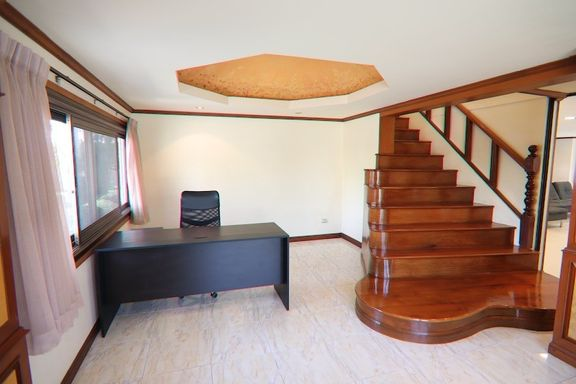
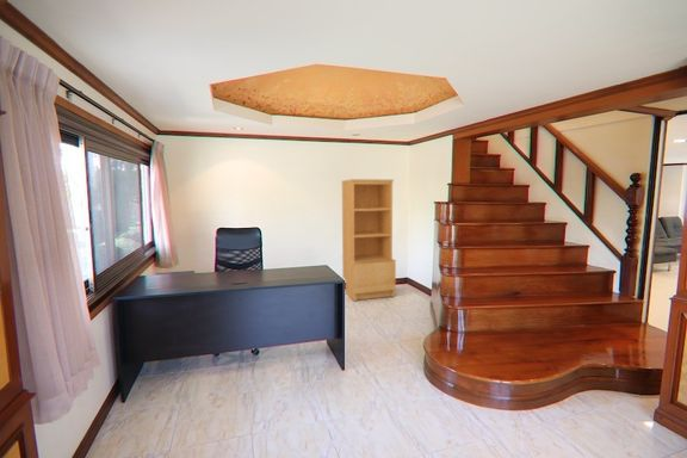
+ bookcase [341,178,397,302]
